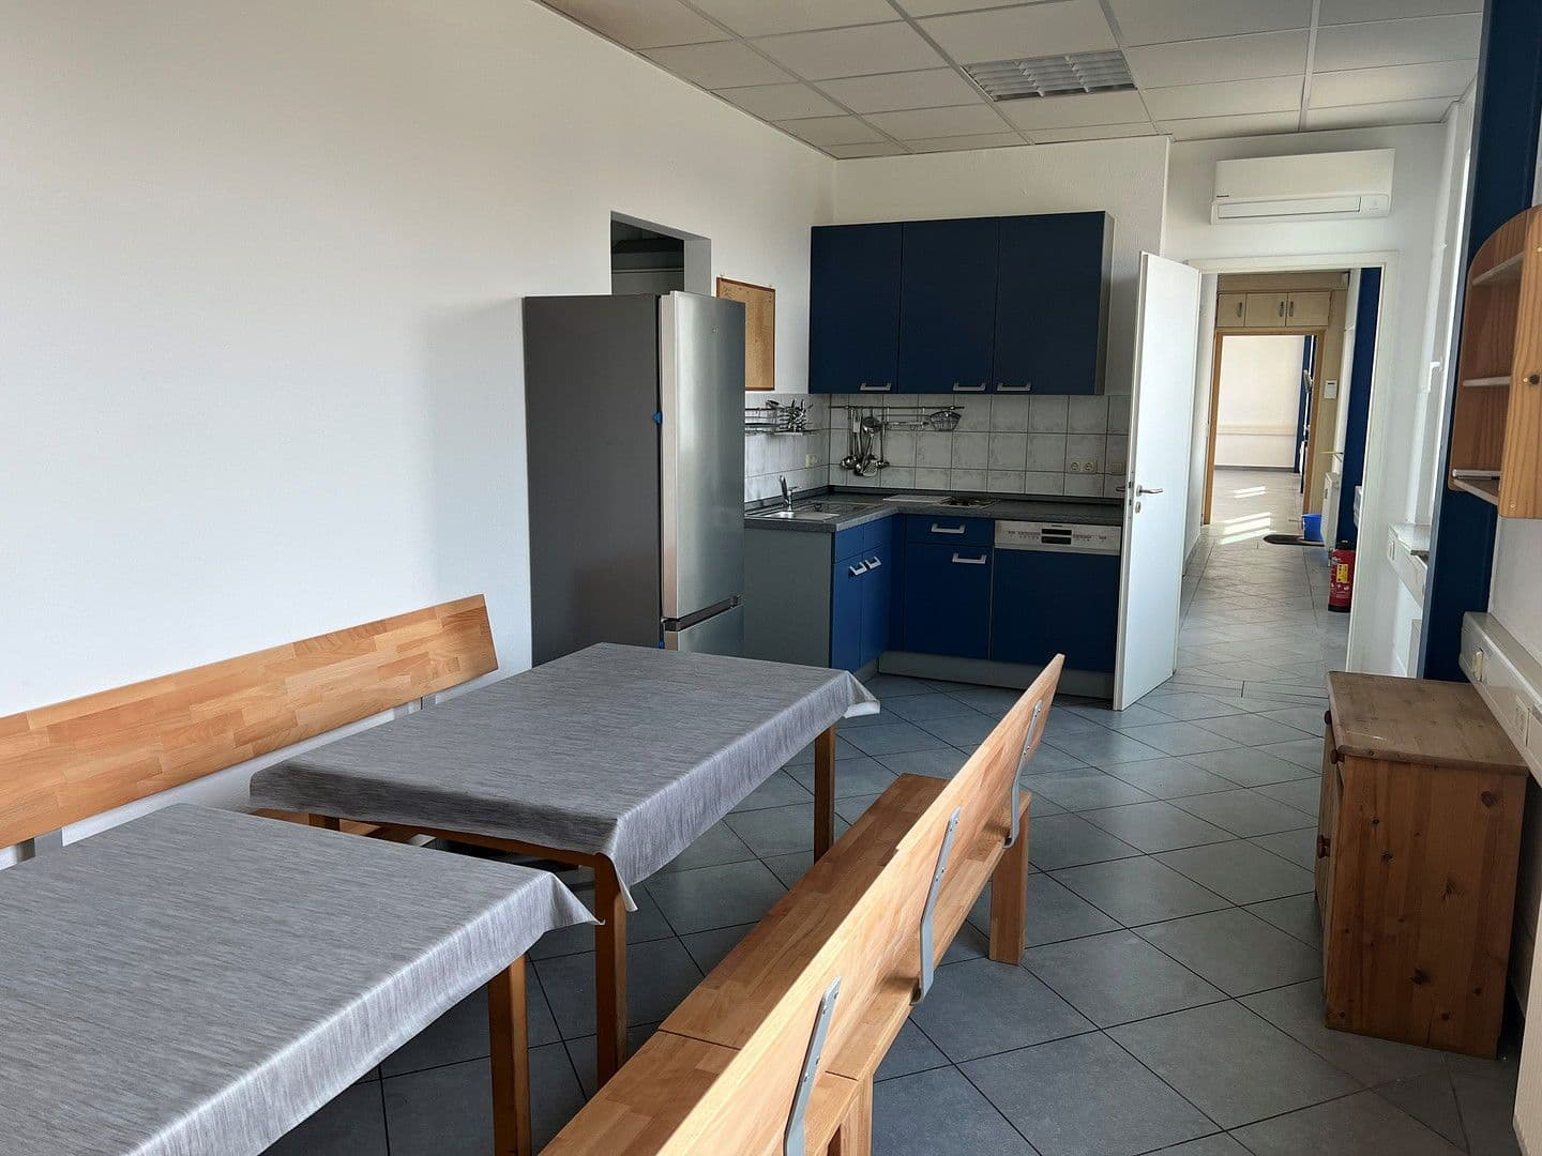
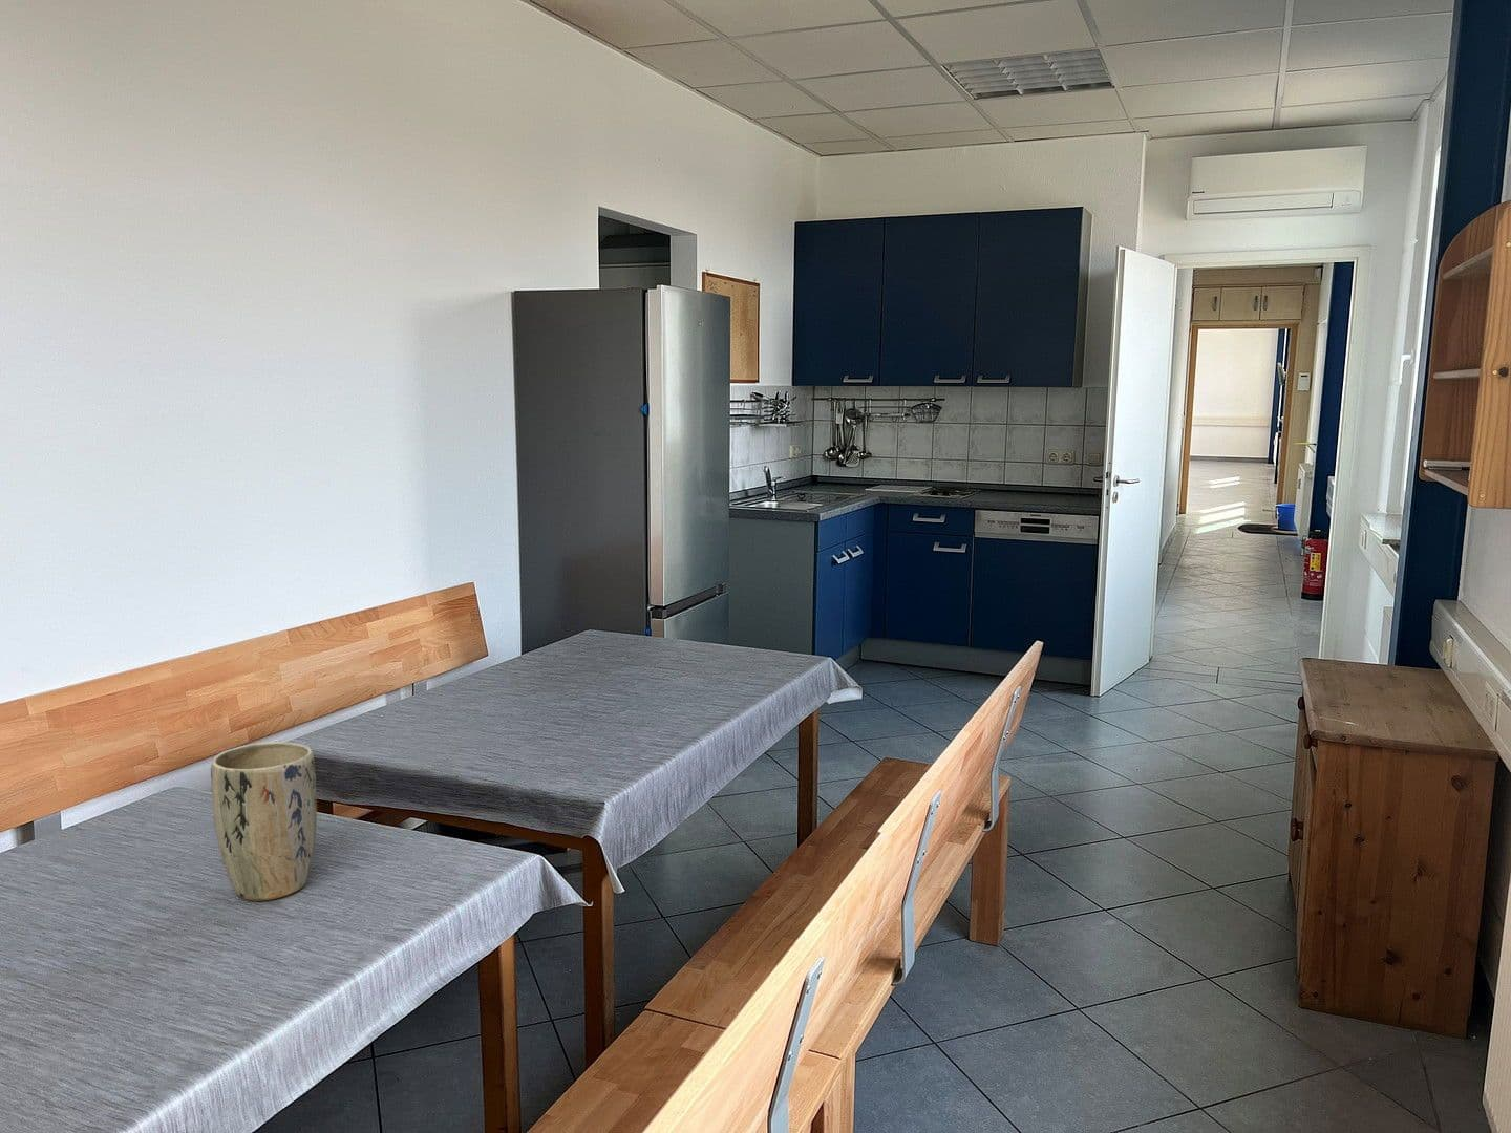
+ plant pot [209,740,318,902]
